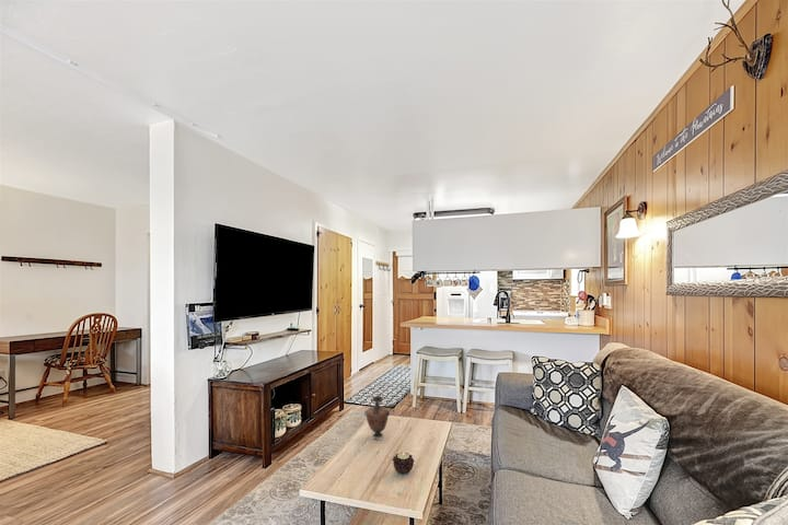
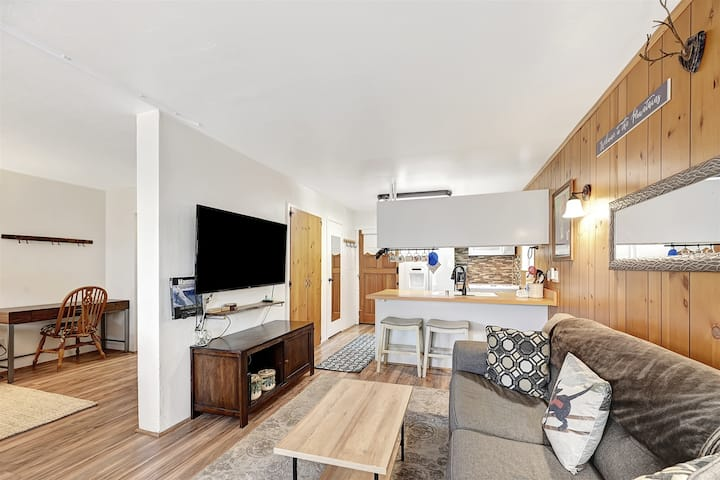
- candle [392,452,415,477]
- vase [363,395,391,441]
